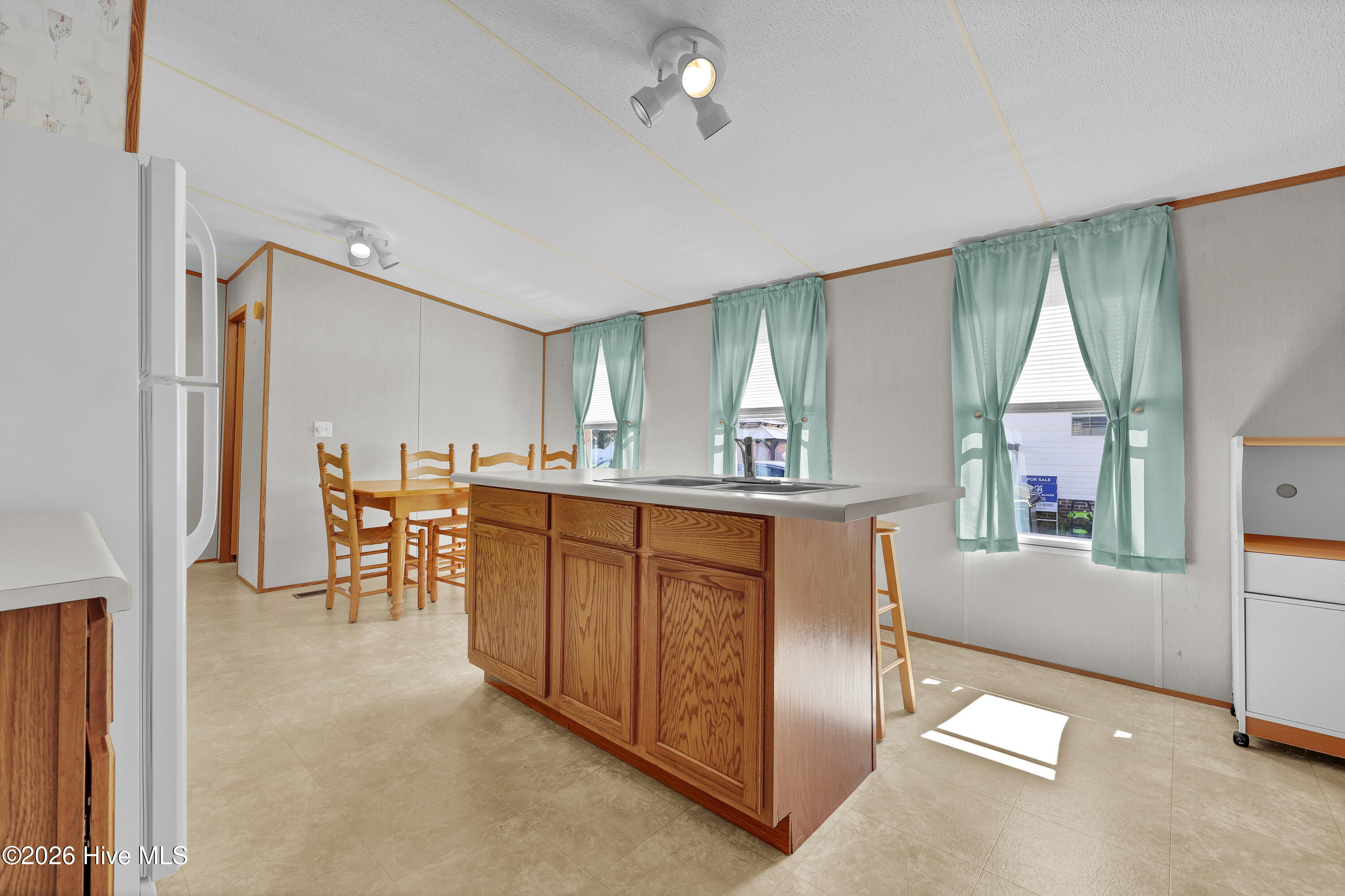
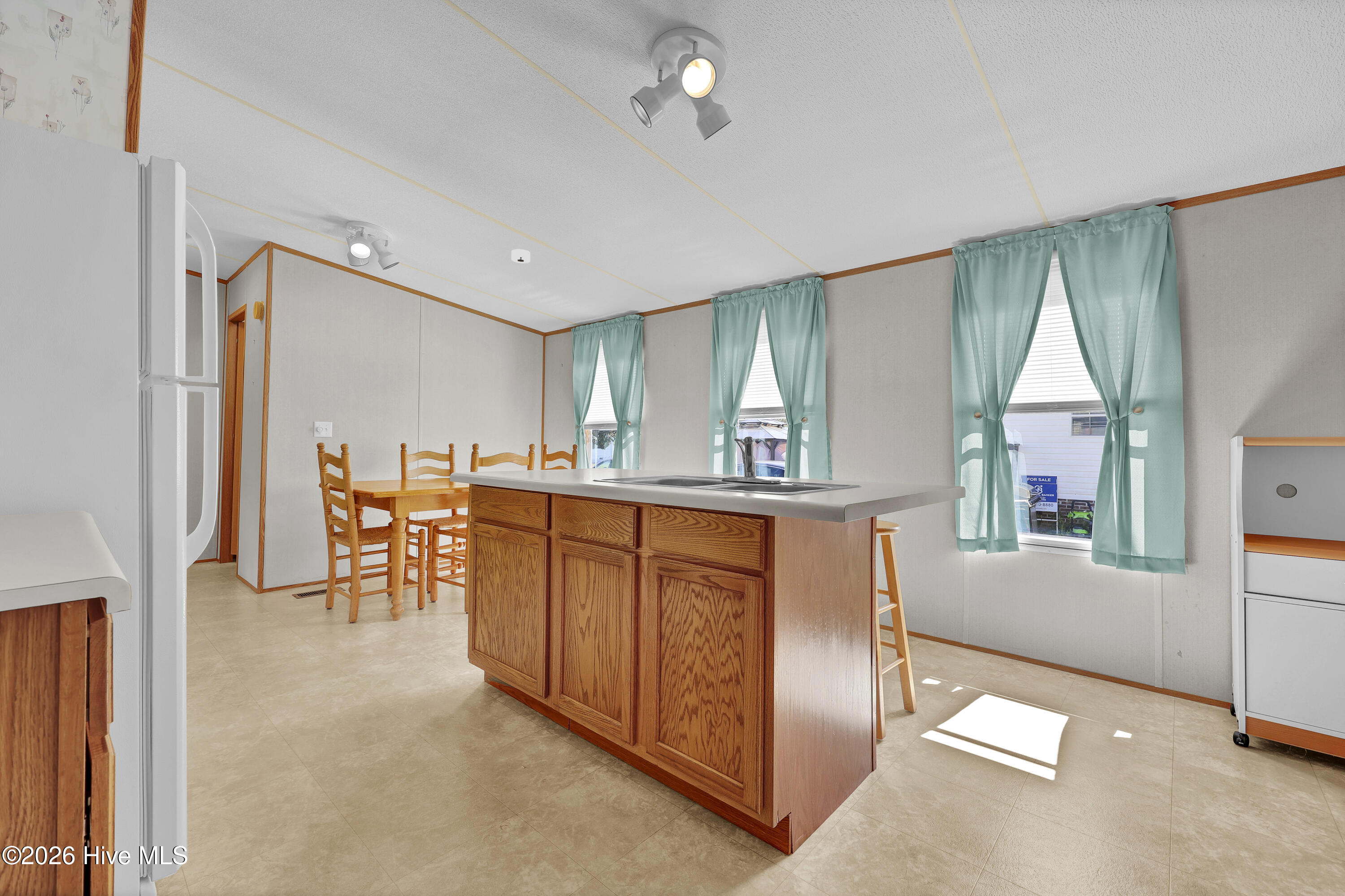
+ smoke detector [511,249,531,264]
